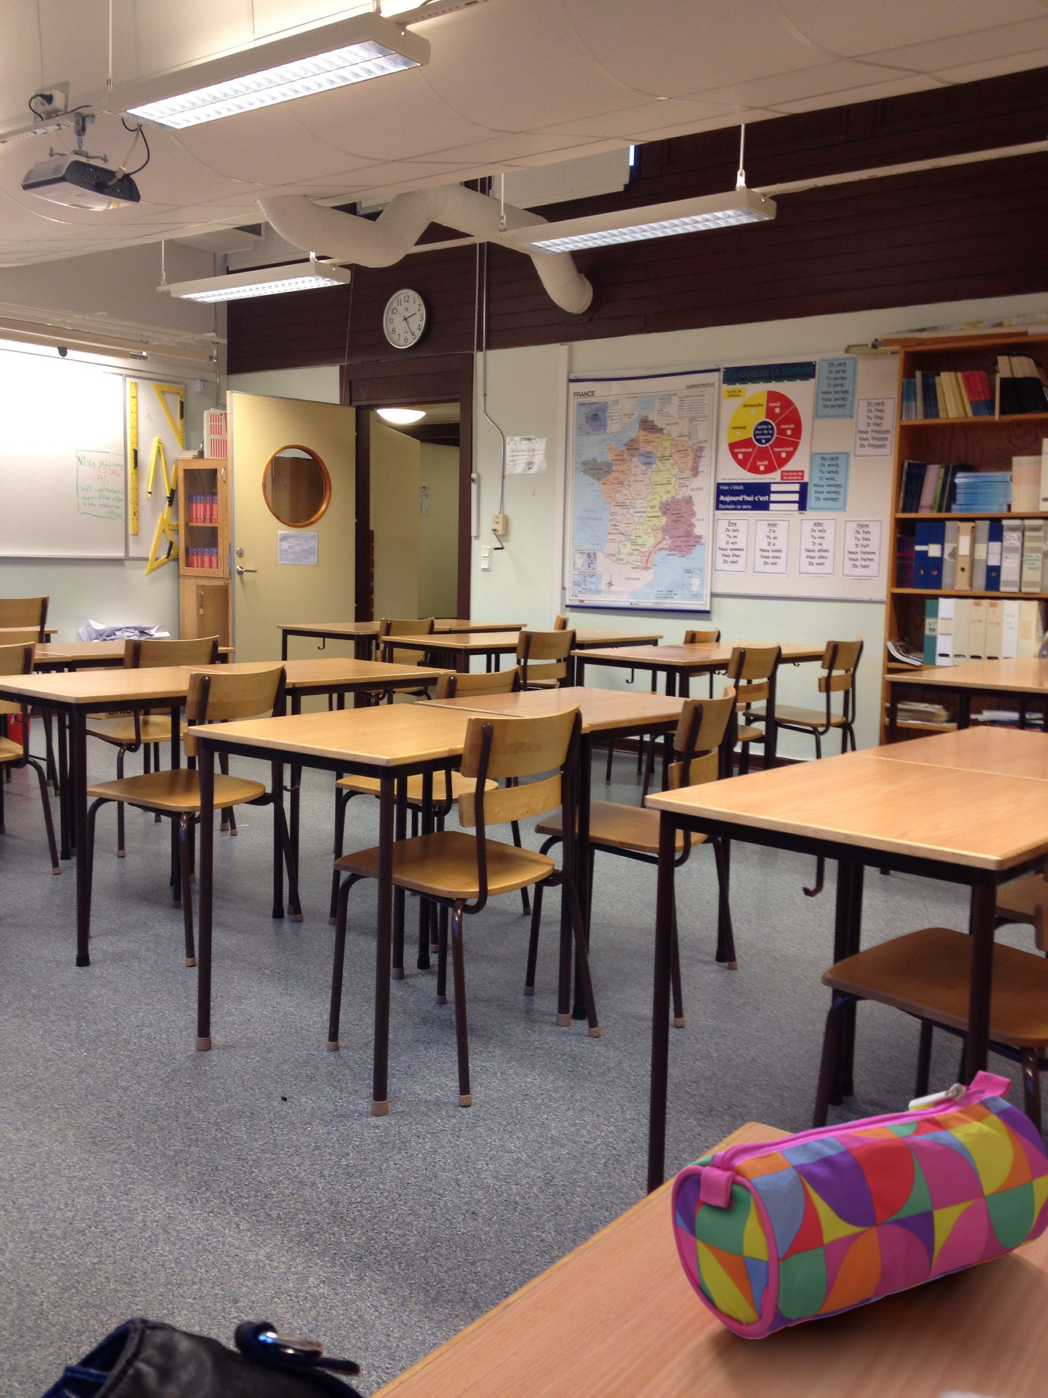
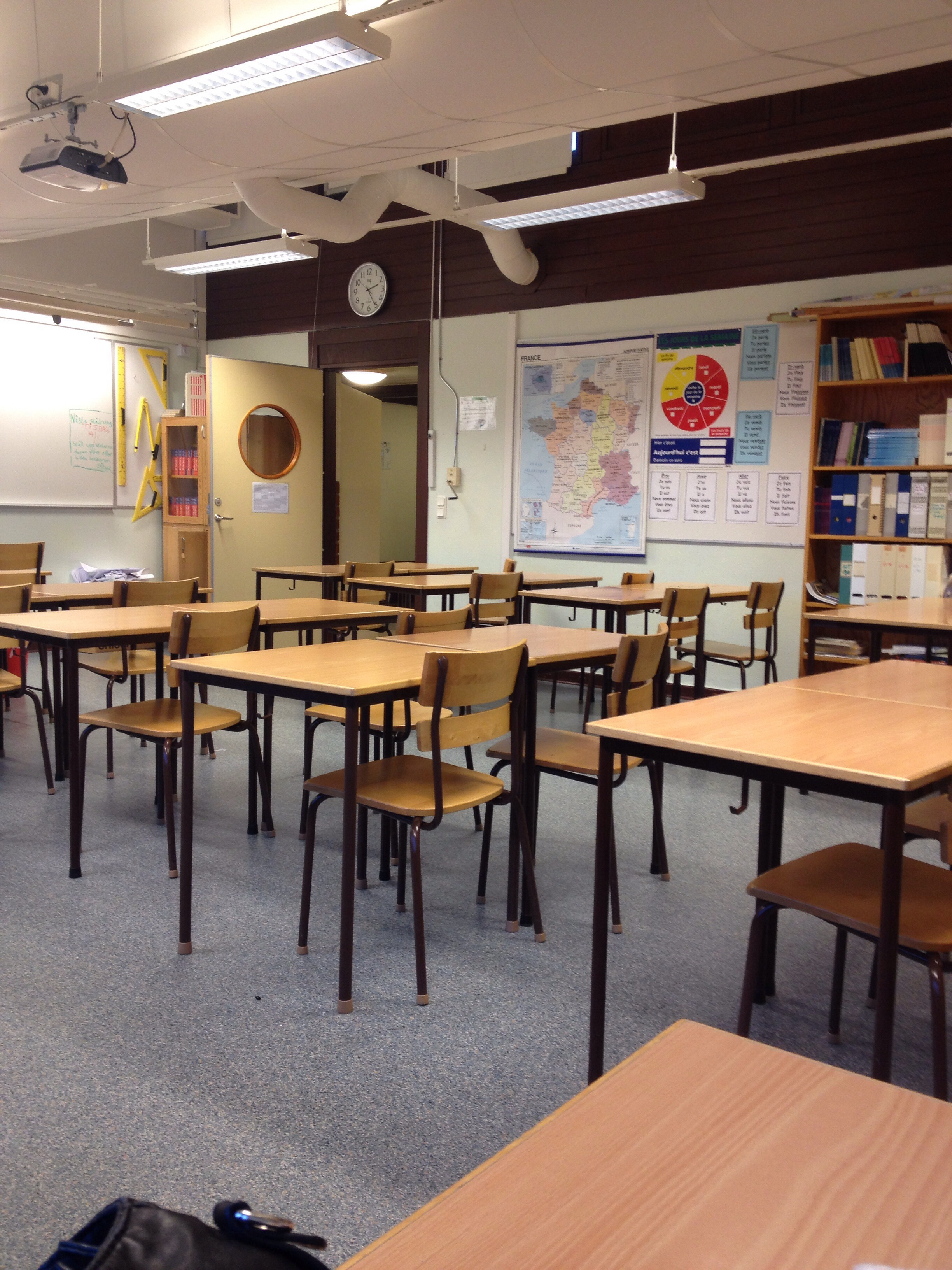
- pencil case [670,1070,1048,1340]
